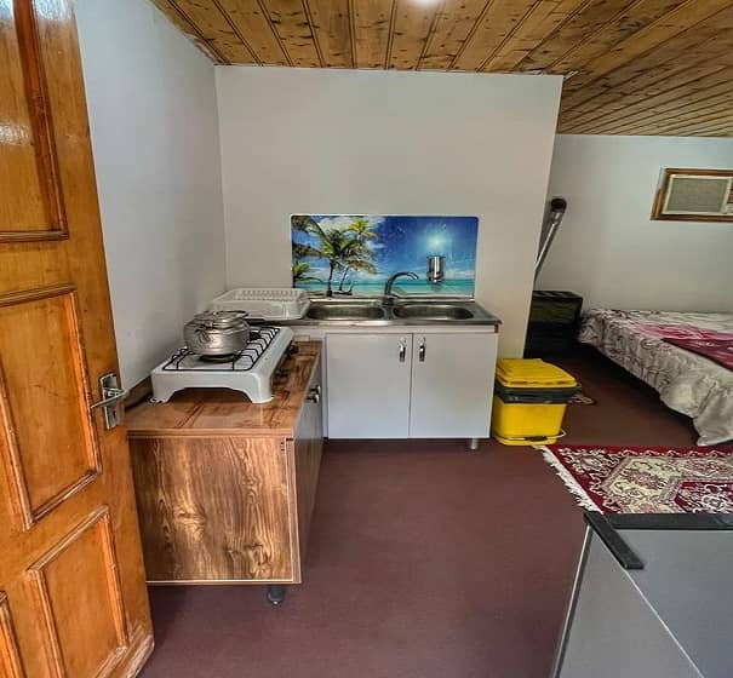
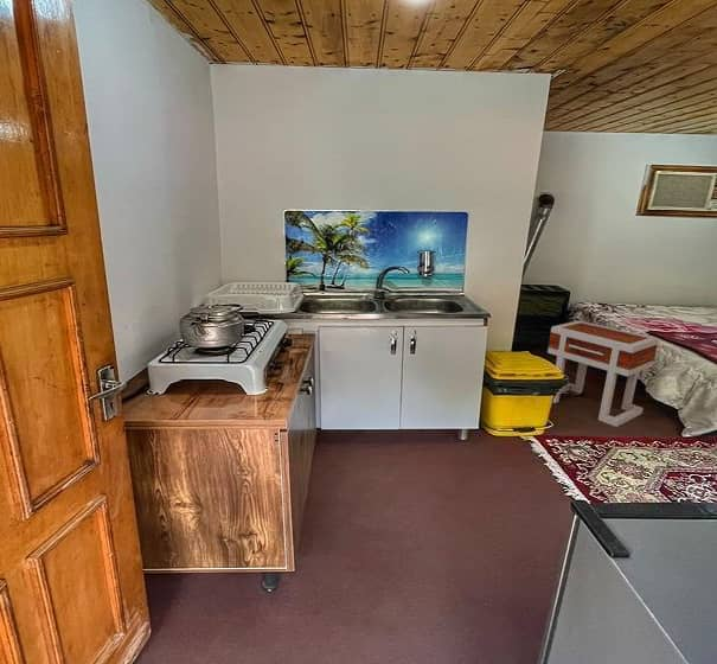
+ side table [546,320,660,428]
